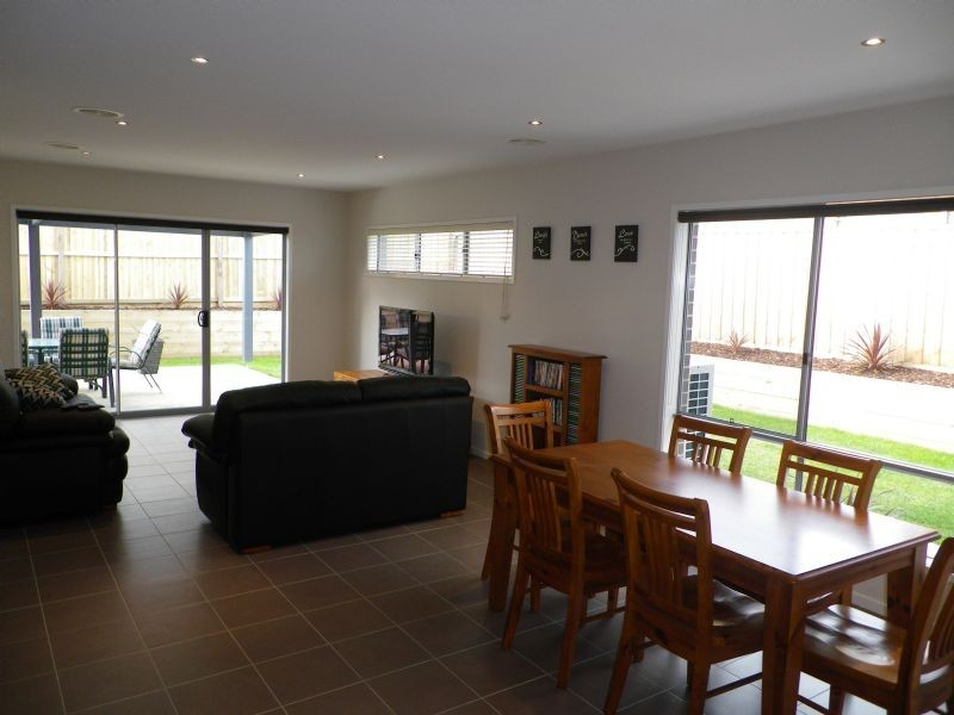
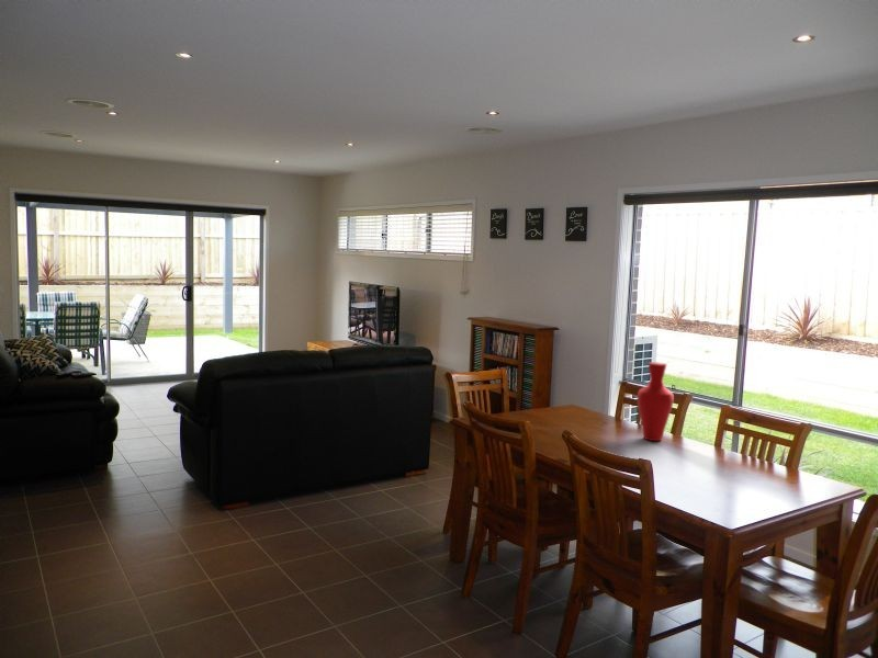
+ vase [637,361,675,442]
